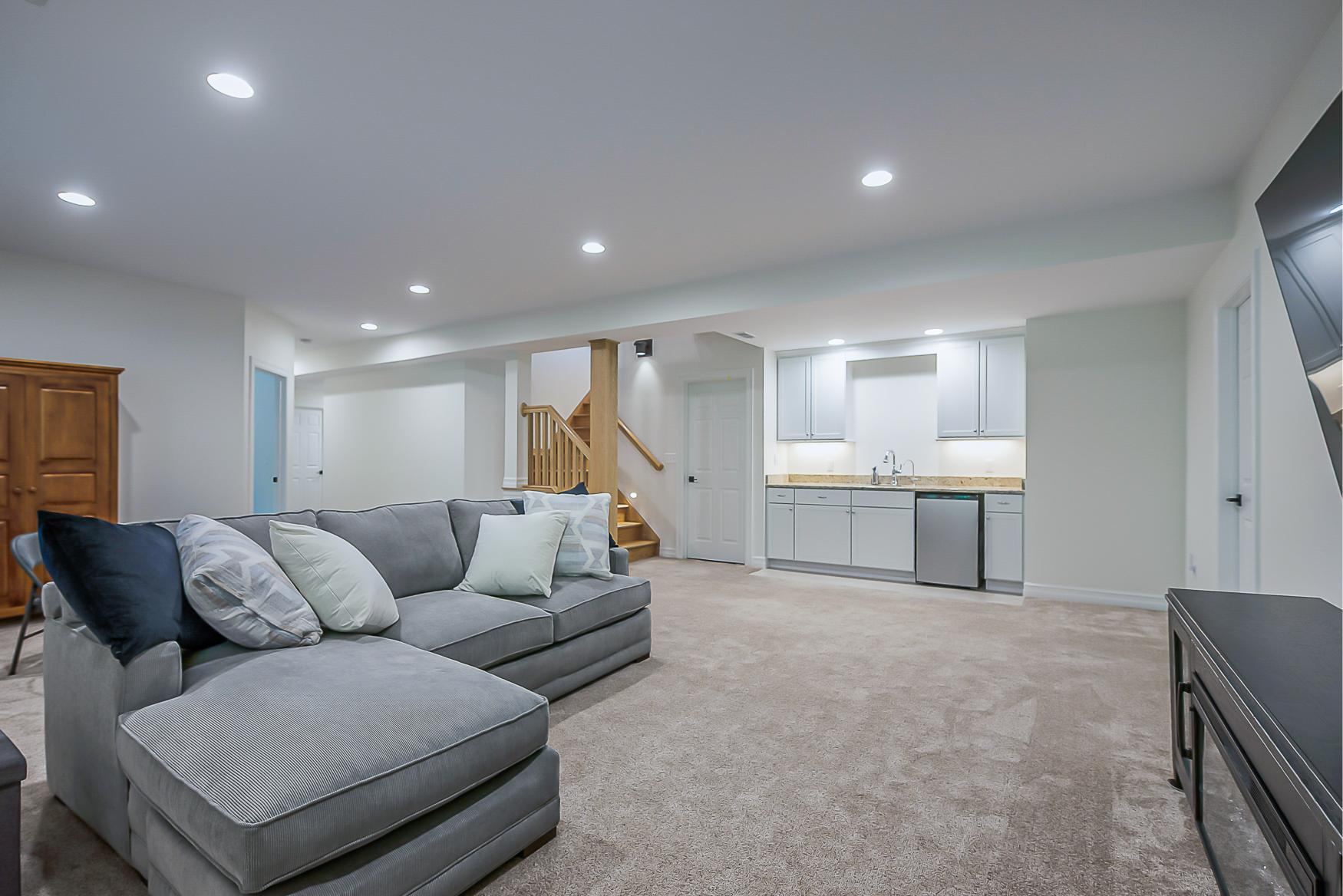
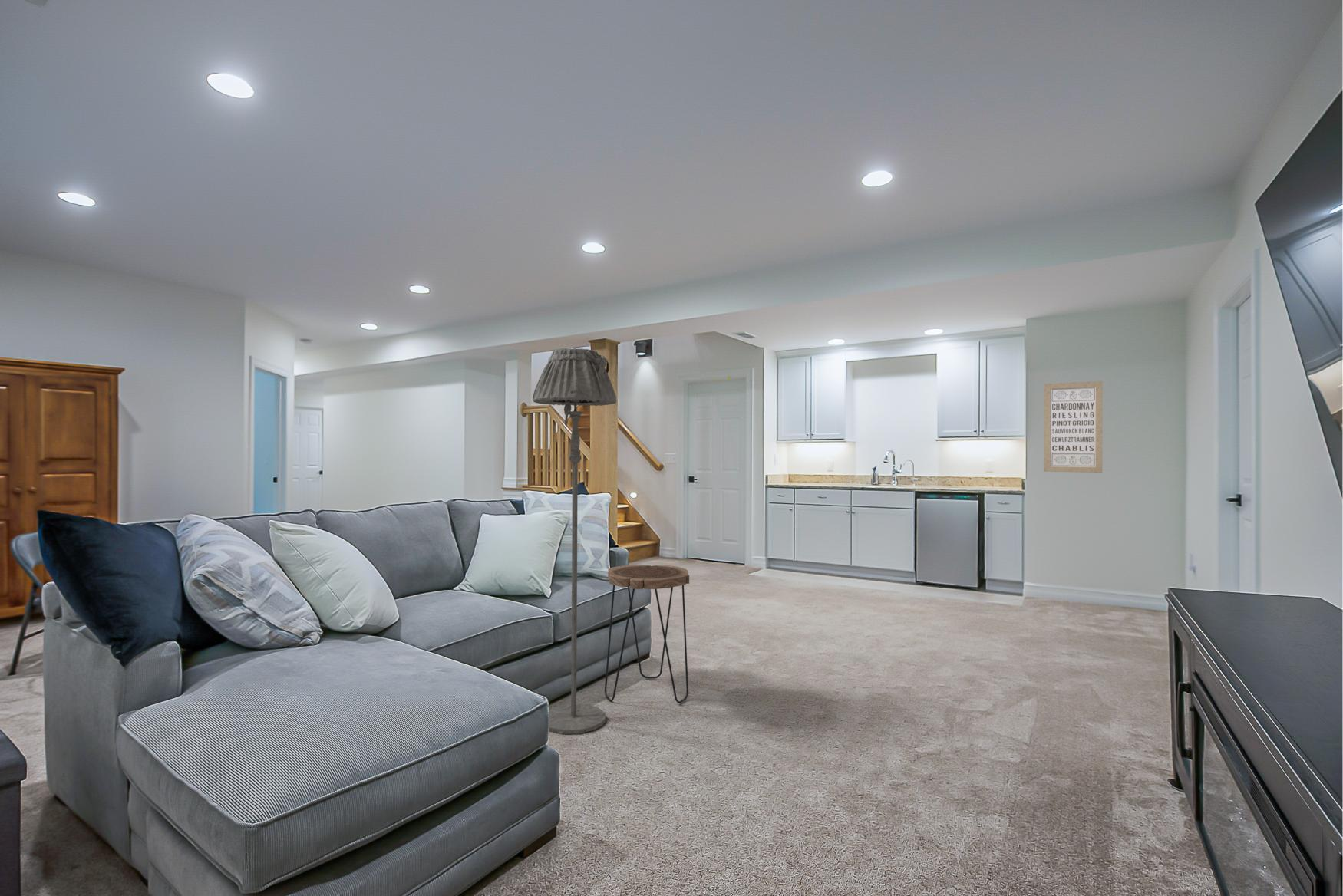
+ wall art [1043,380,1104,473]
+ floor lamp [532,348,617,735]
+ side table [604,565,690,704]
